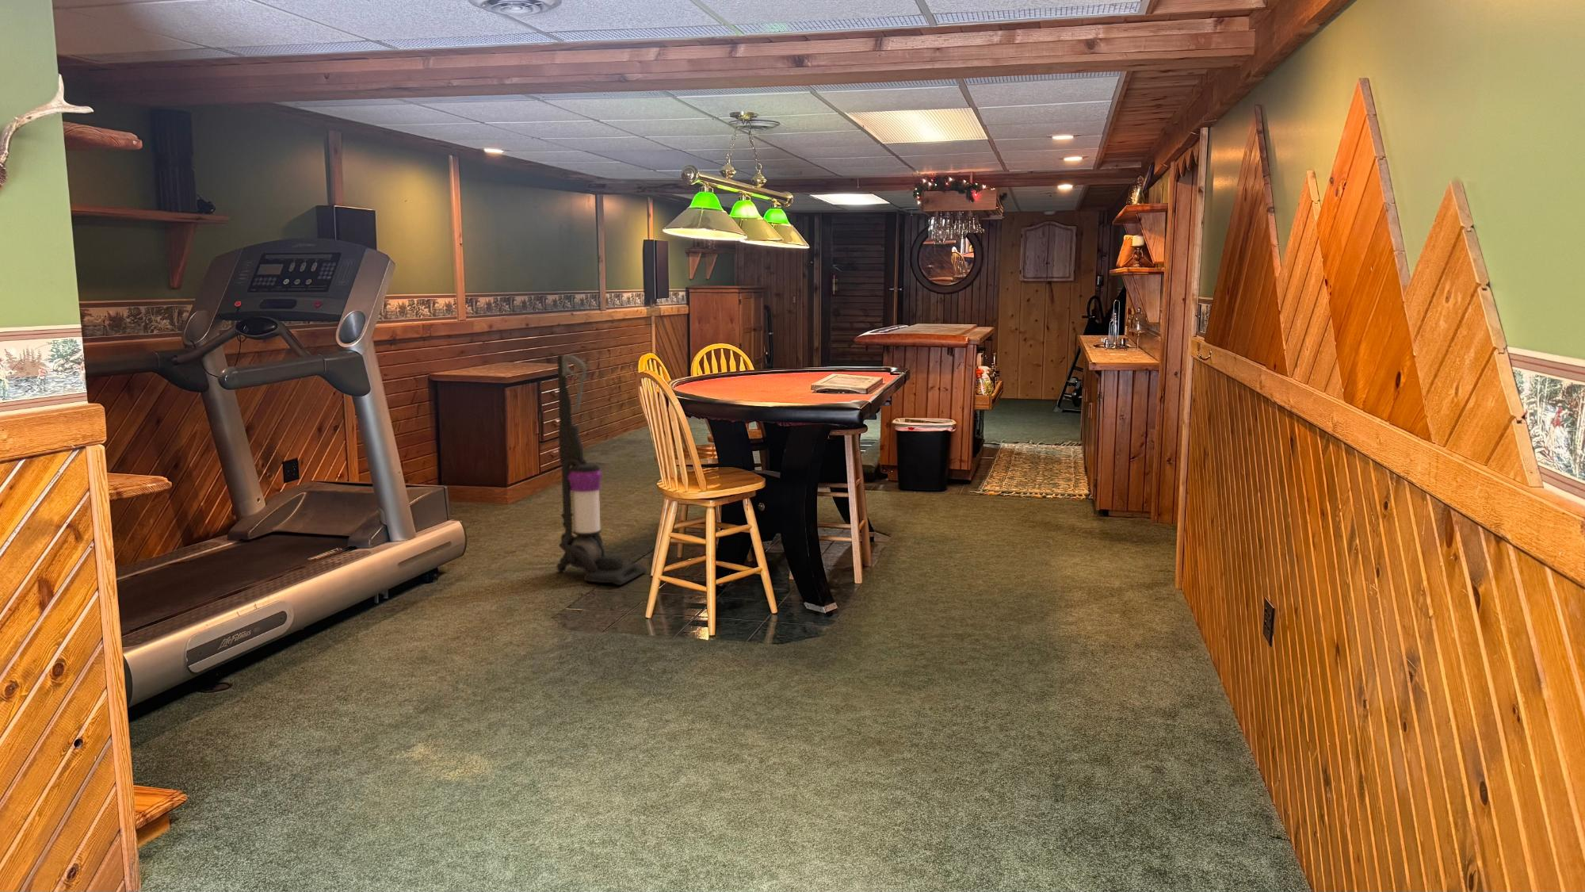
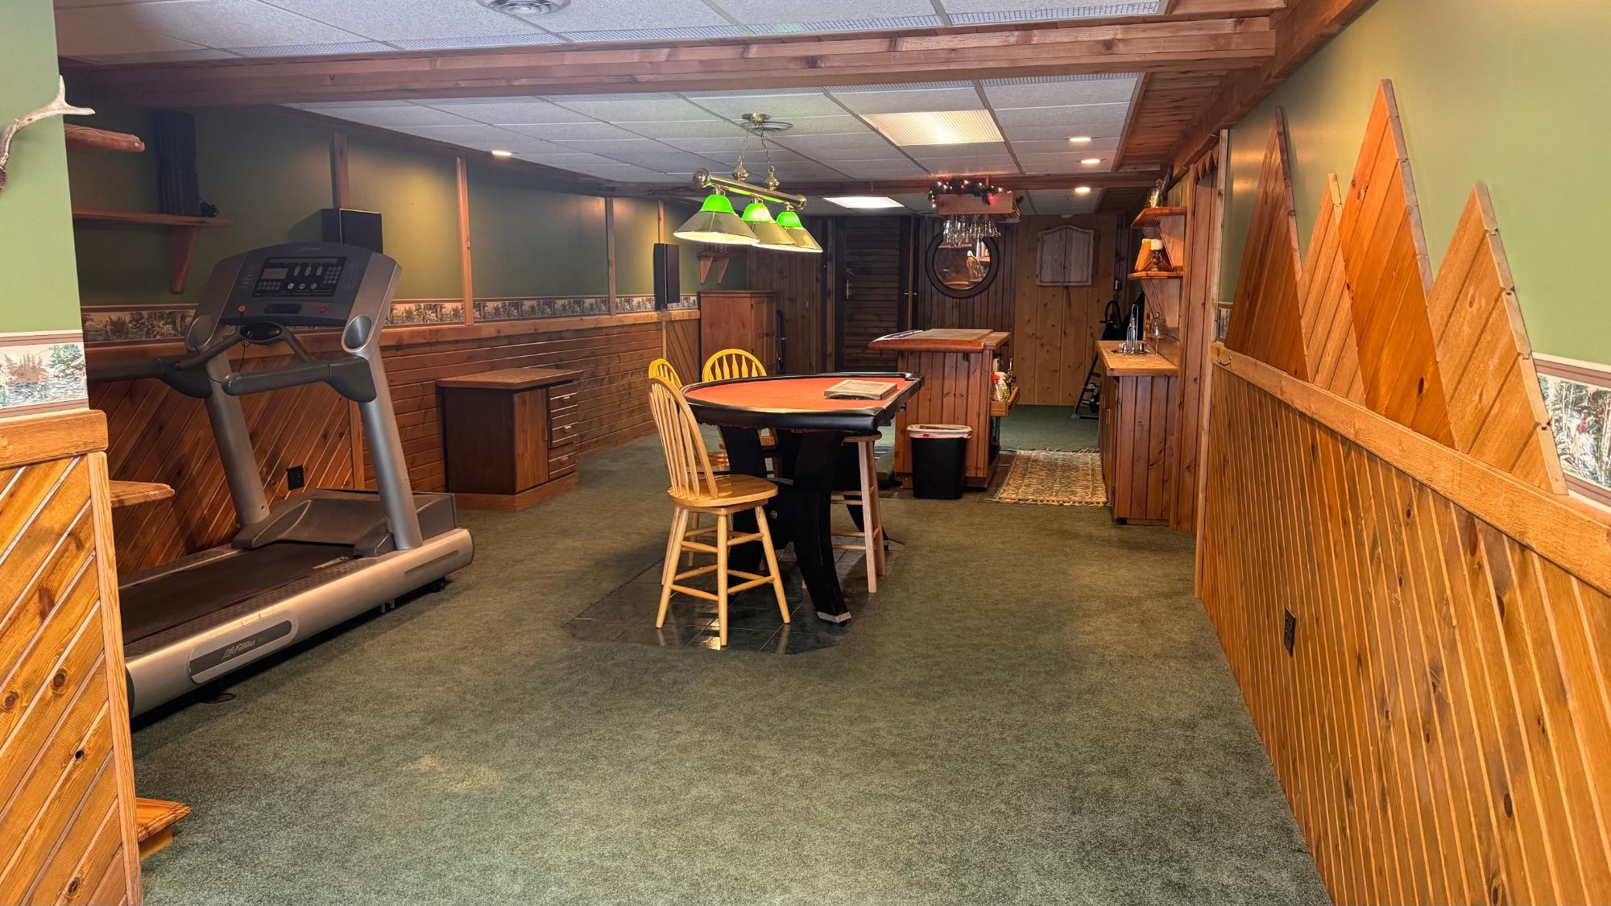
- vacuum cleaner [556,354,648,586]
